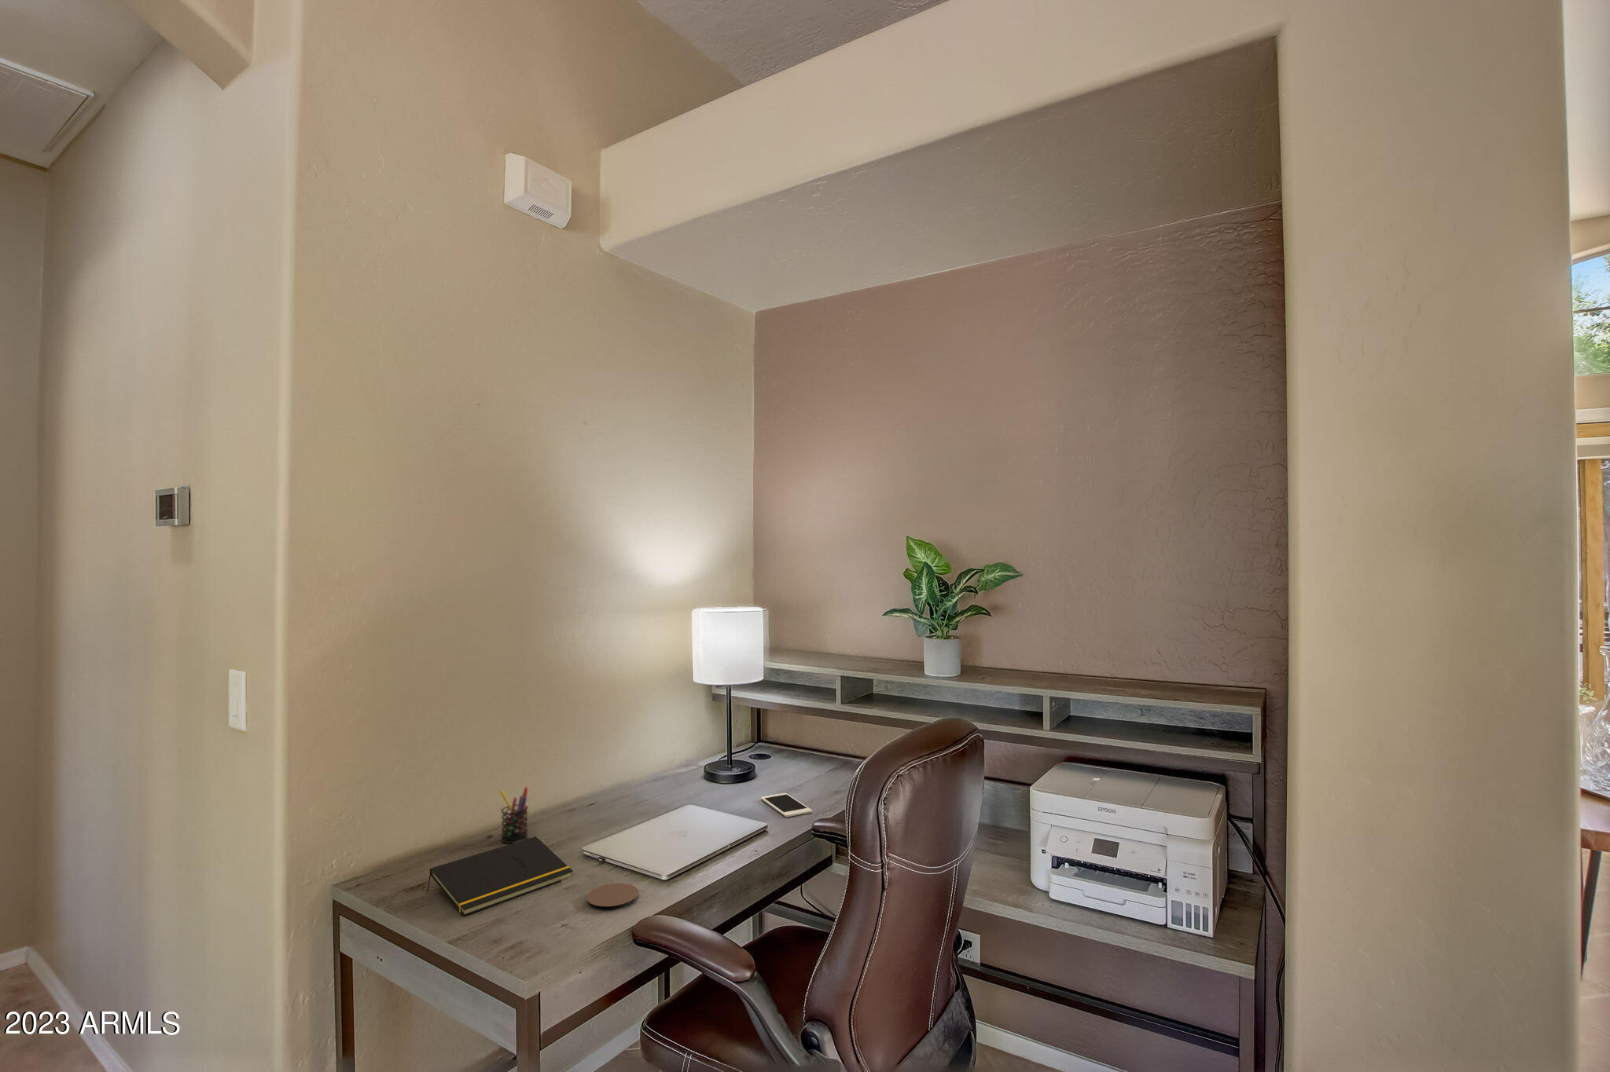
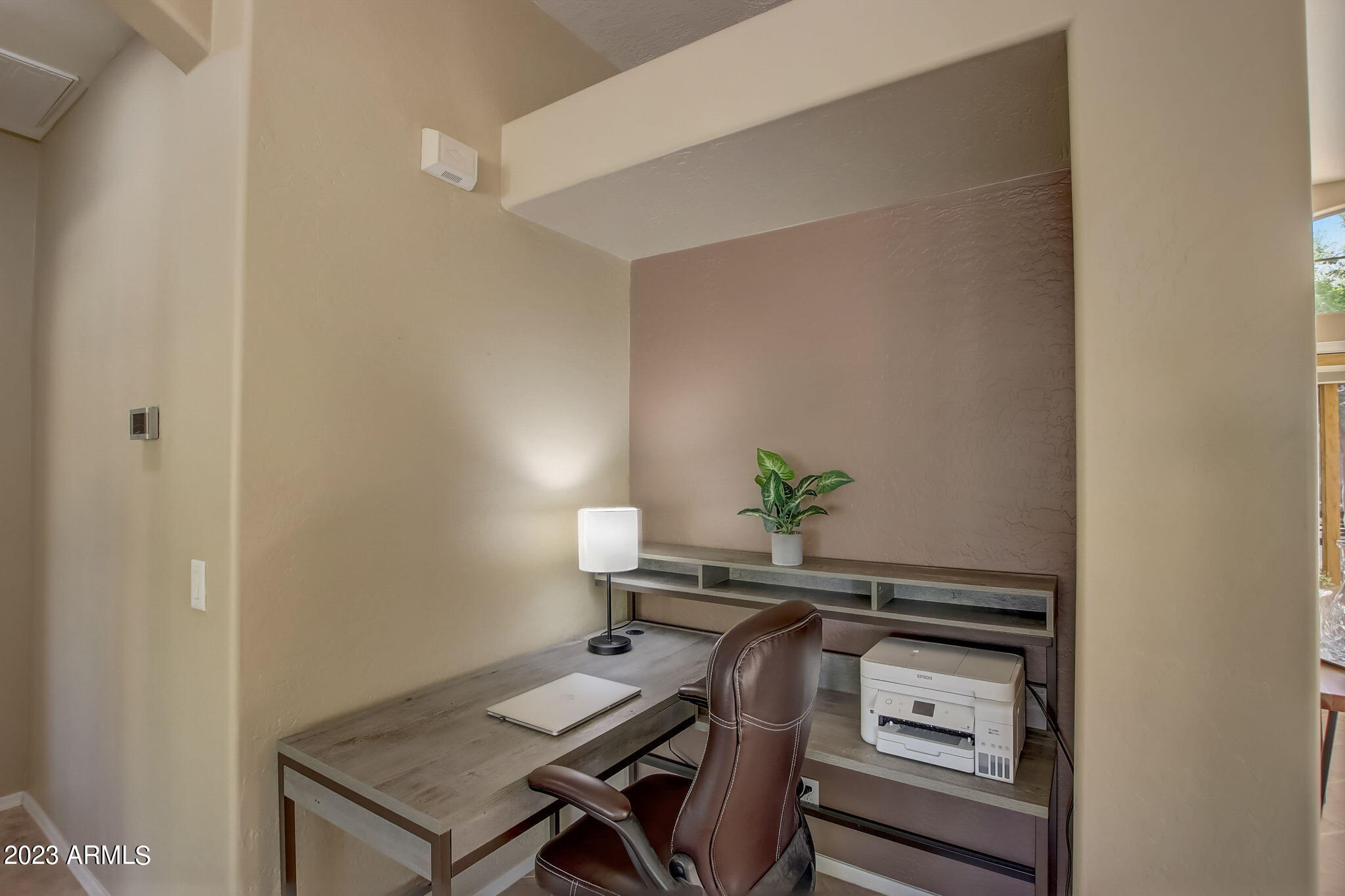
- pen holder [499,786,529,845]
- notepad [426,835,573,916]
- coaster [585,883,639,907]
- cell phone [760,792,813,817]
